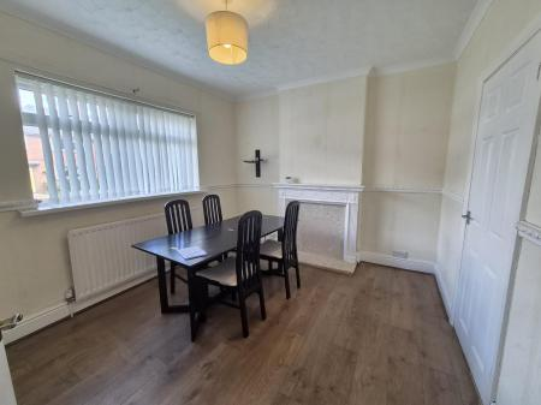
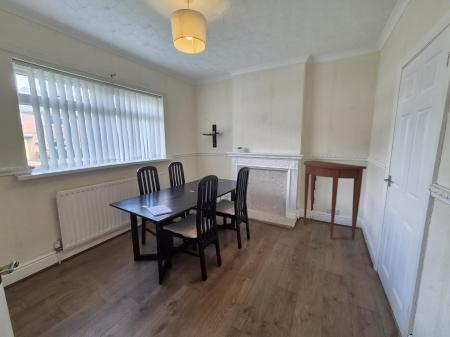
+ console table [303,160,367,241]
